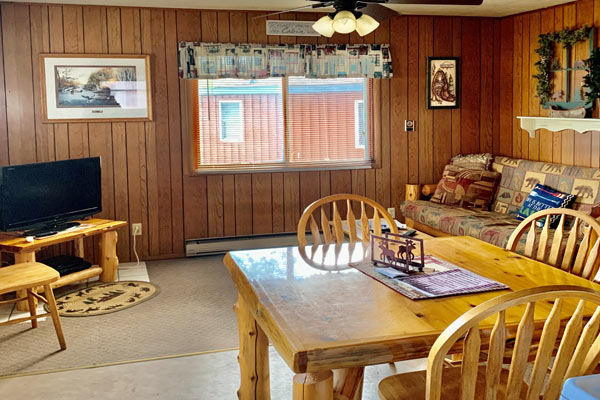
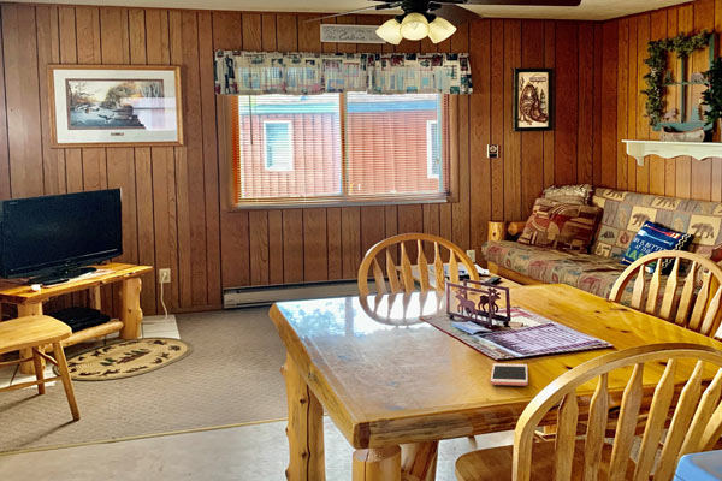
+ cell phone [490,362,528,387]
